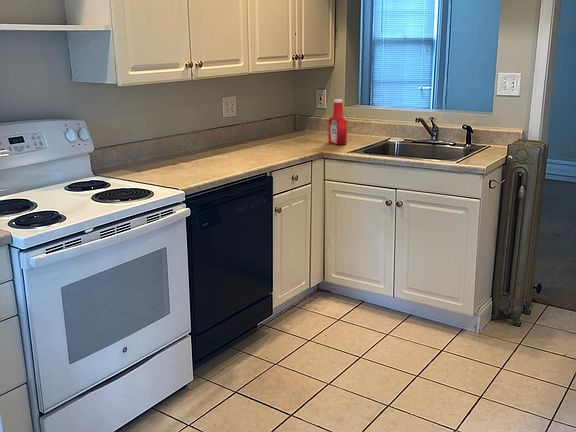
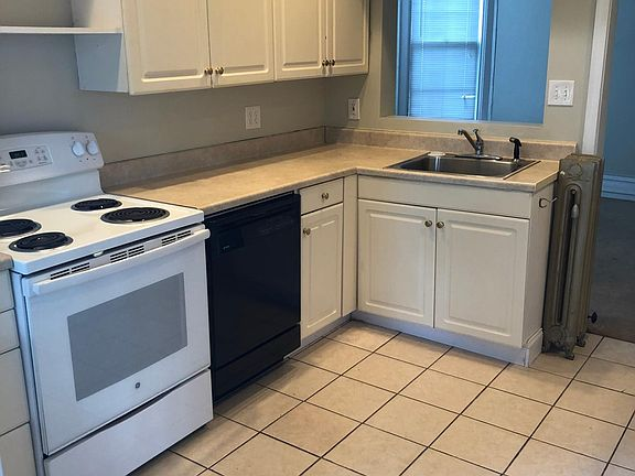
- soap bottle [327,98,348,145]
